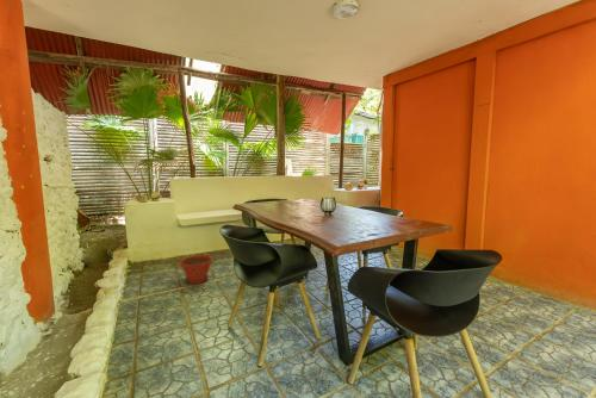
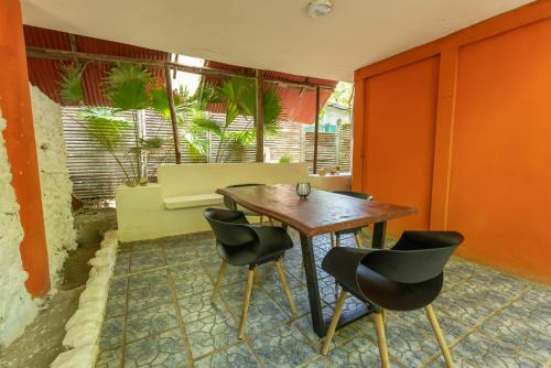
- plant pot [178,254,215,285]
